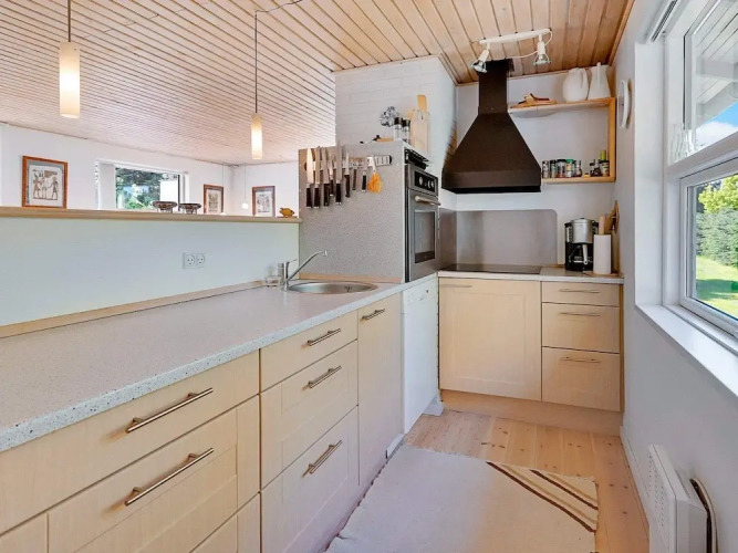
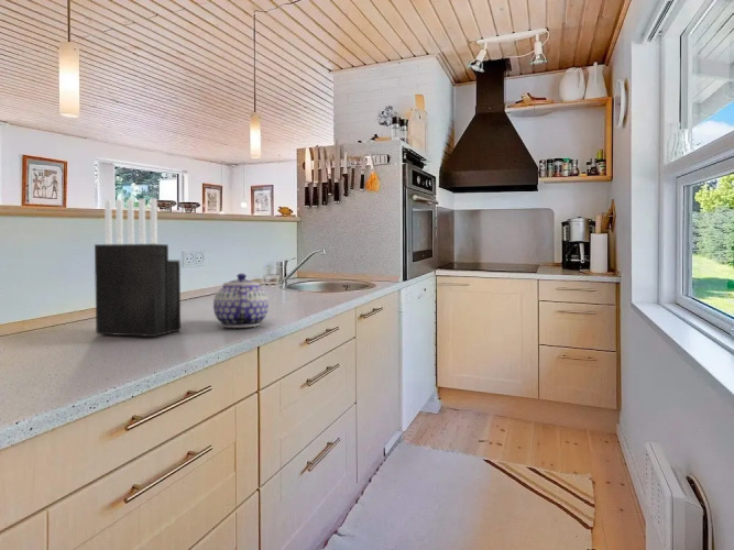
+ teapot [212,273,270,329]
+ knife block [94,197,182,338]
